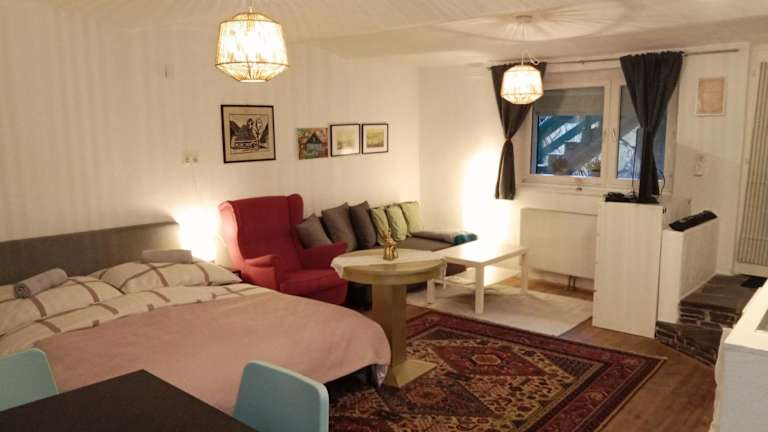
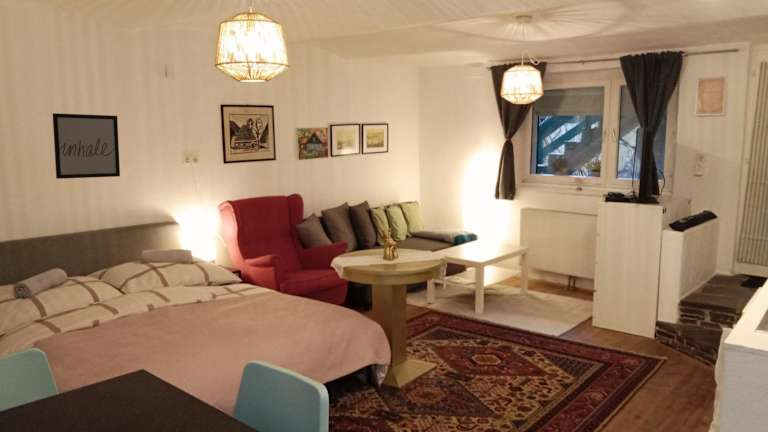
+ wall art [52,112,121,180]
